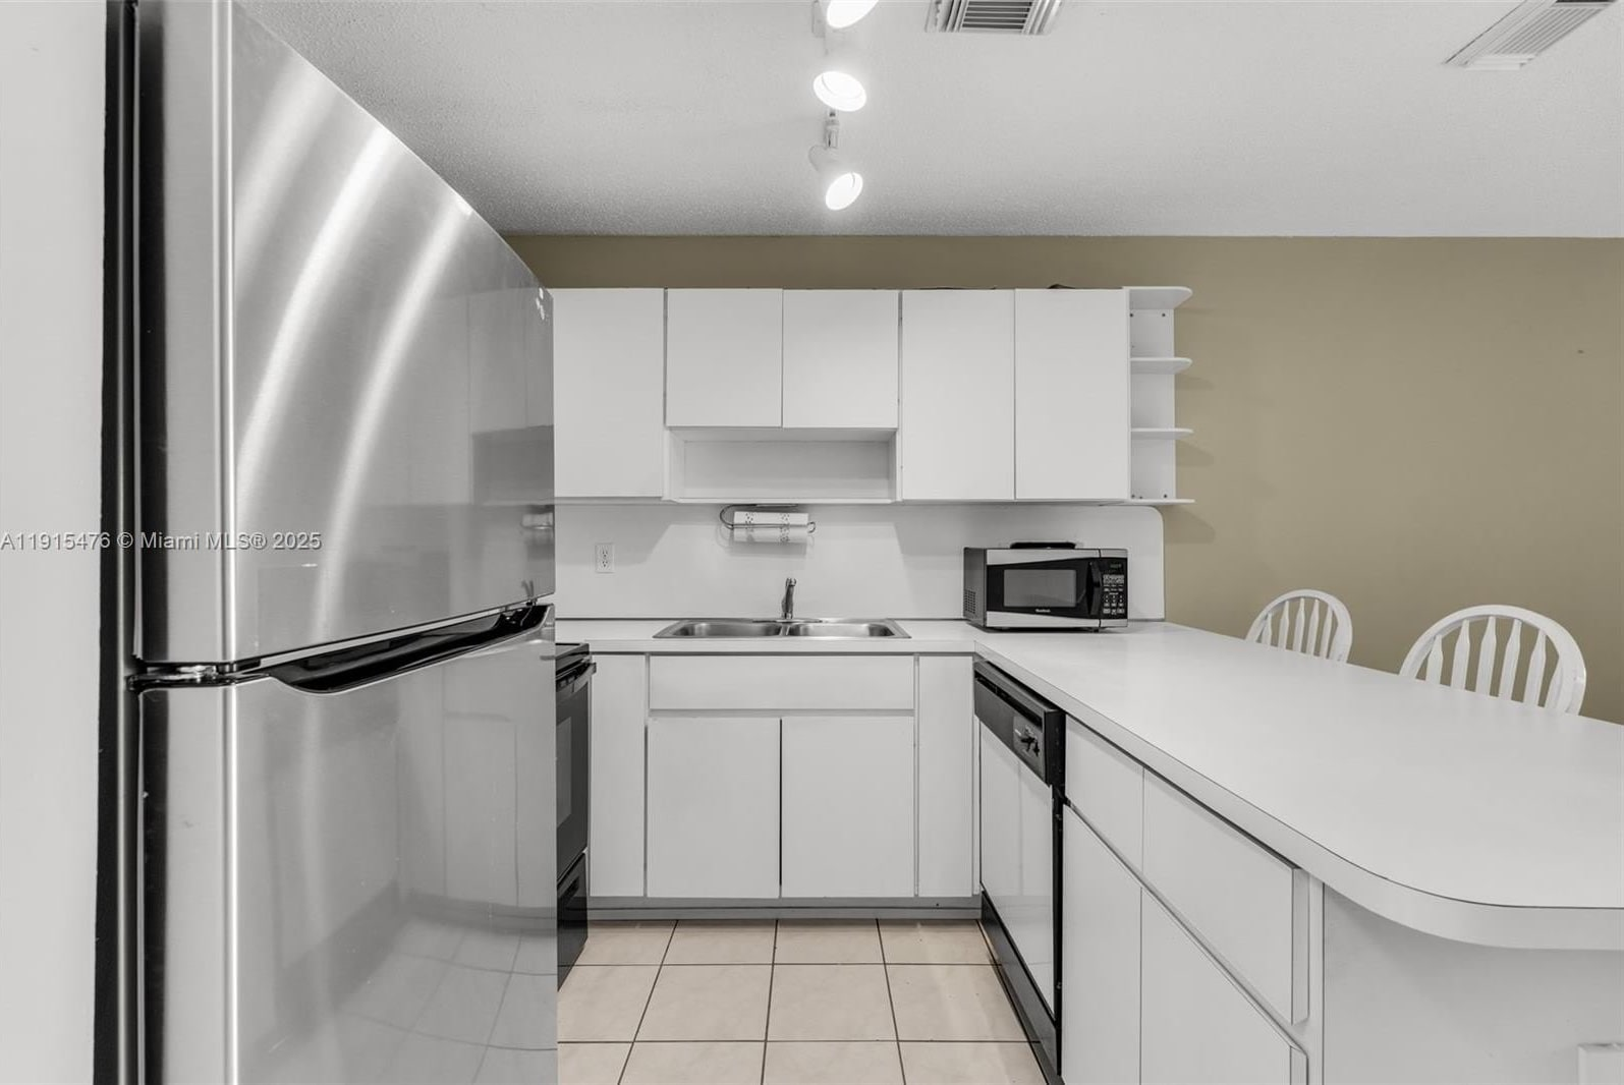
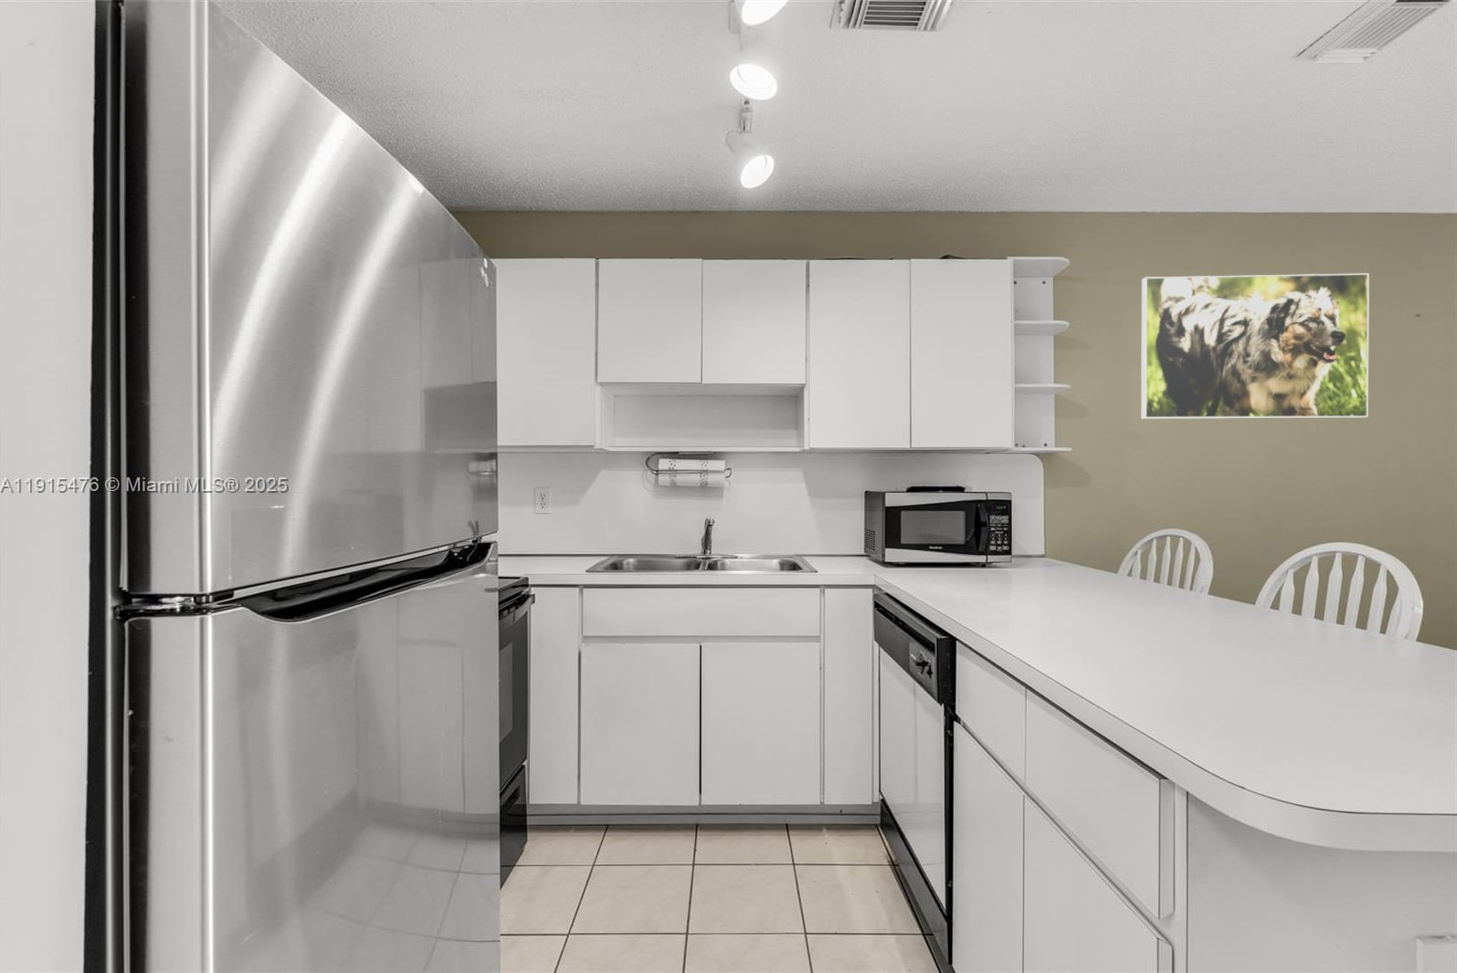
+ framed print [1140,273,1370,420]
